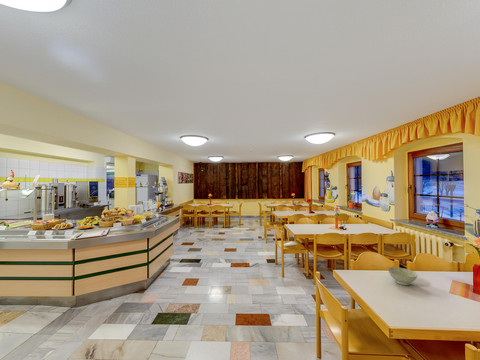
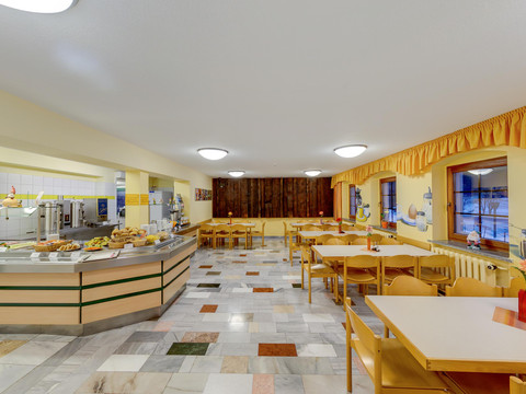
- bowl [387,266,419,286]
